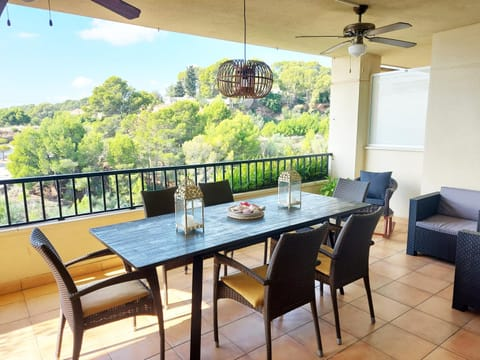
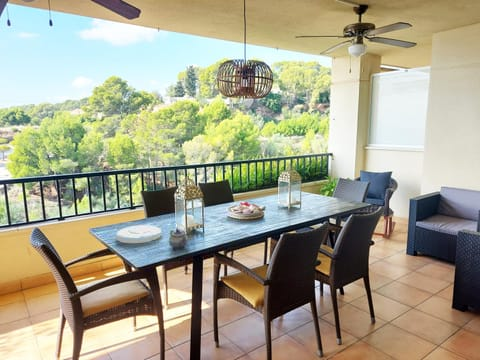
+ teapot [168,229,189,250]
+ plate [115,224,163,244]
